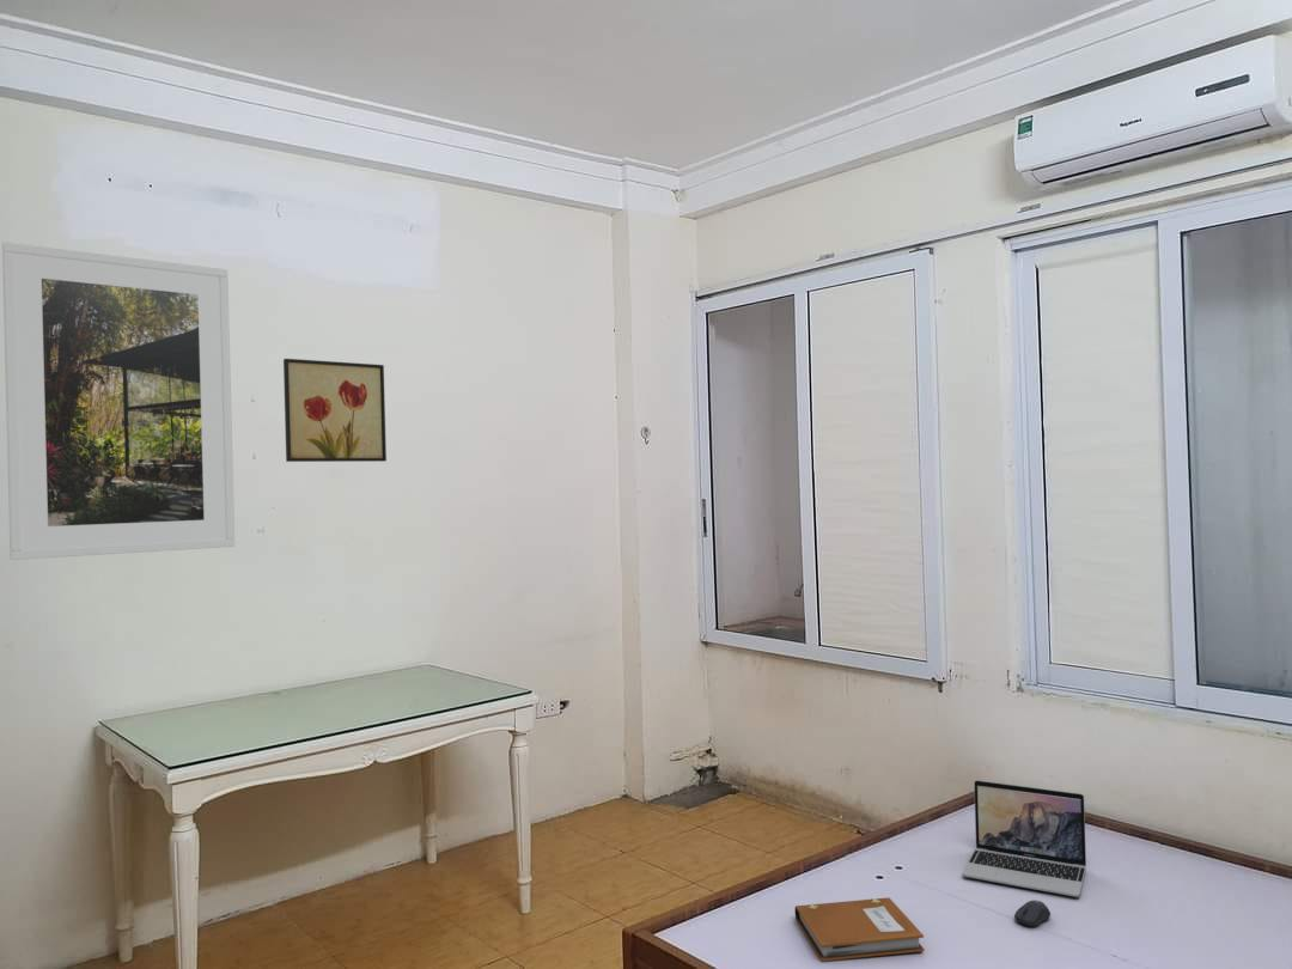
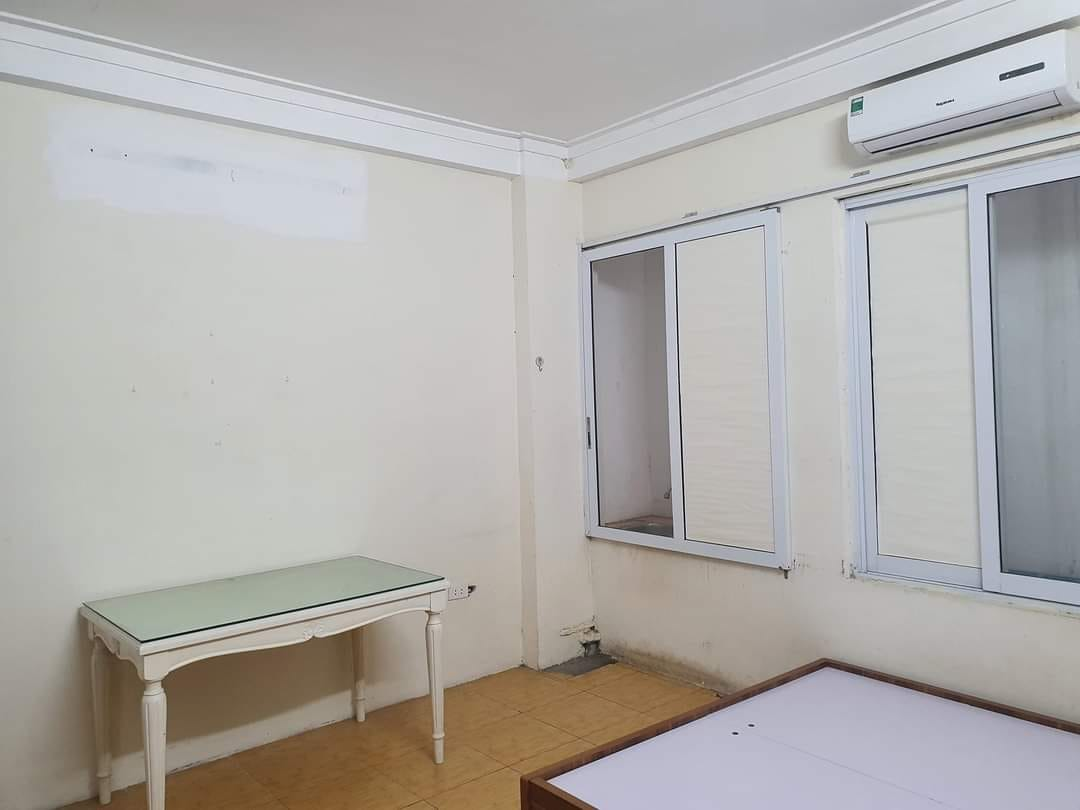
- computer mouse [1013,900,1052,927]
- wall art [282,358,388,463]
- laptop [962,779,1087,898]
- notebook [793,896,925,962]
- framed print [1,242,236,561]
